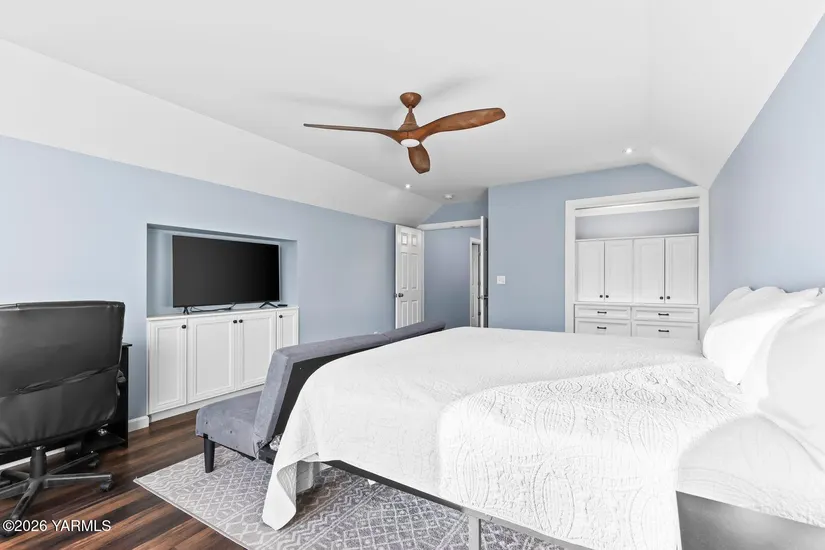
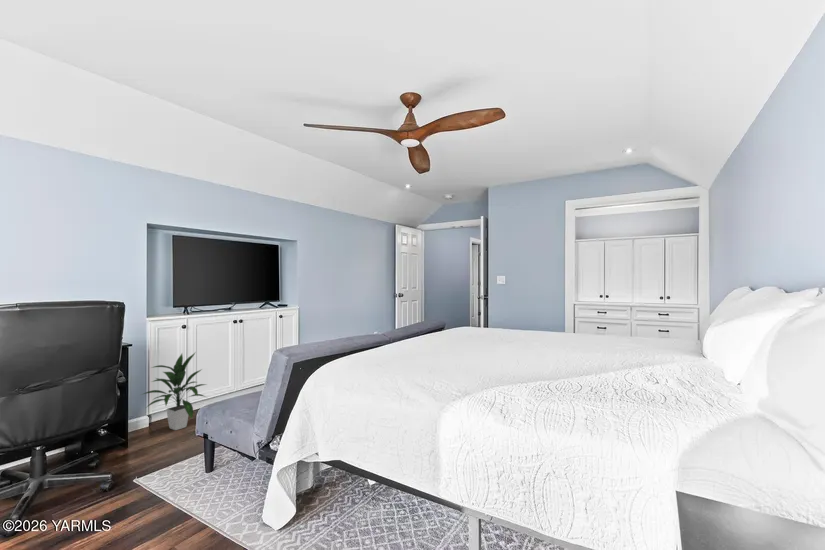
+ indoor plant [140,351,208,431]
